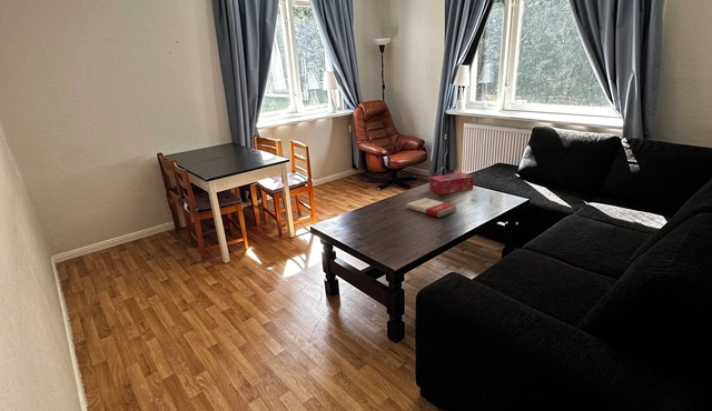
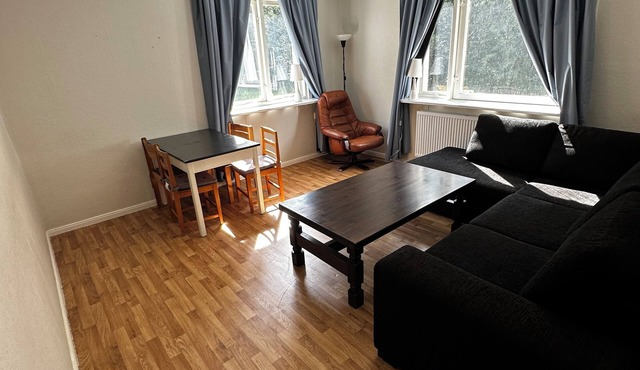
- book [406,197,457,218]
- tissue box [428,172,475,196]
